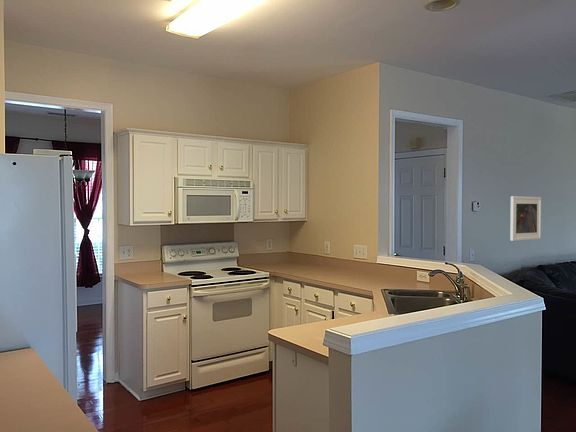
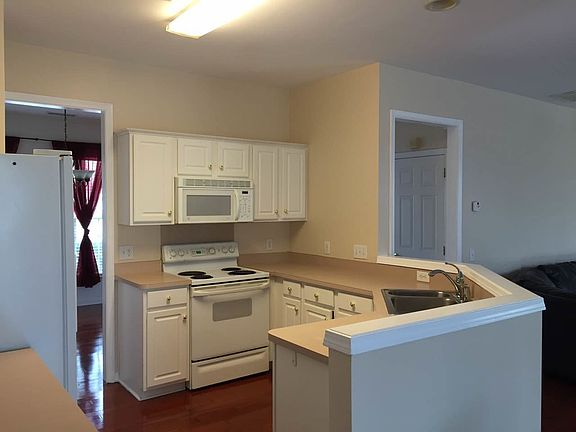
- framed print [510,195,542,242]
